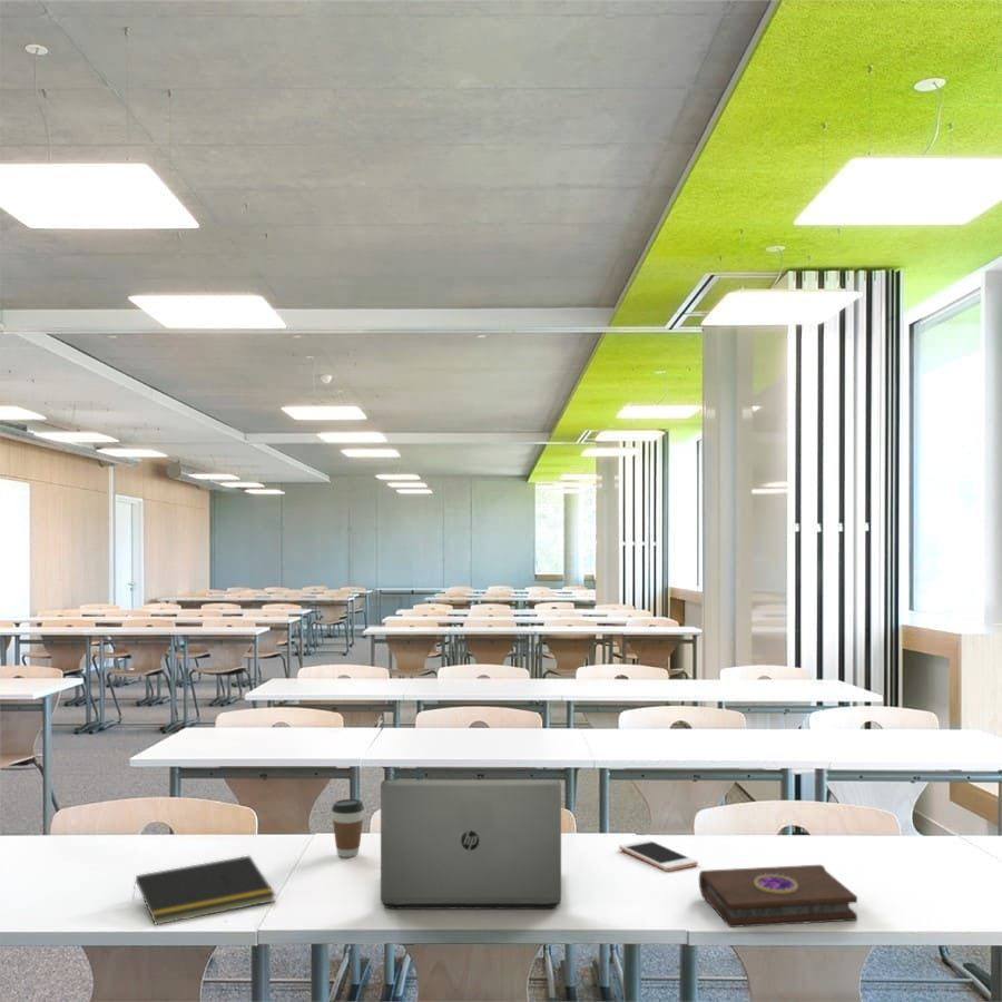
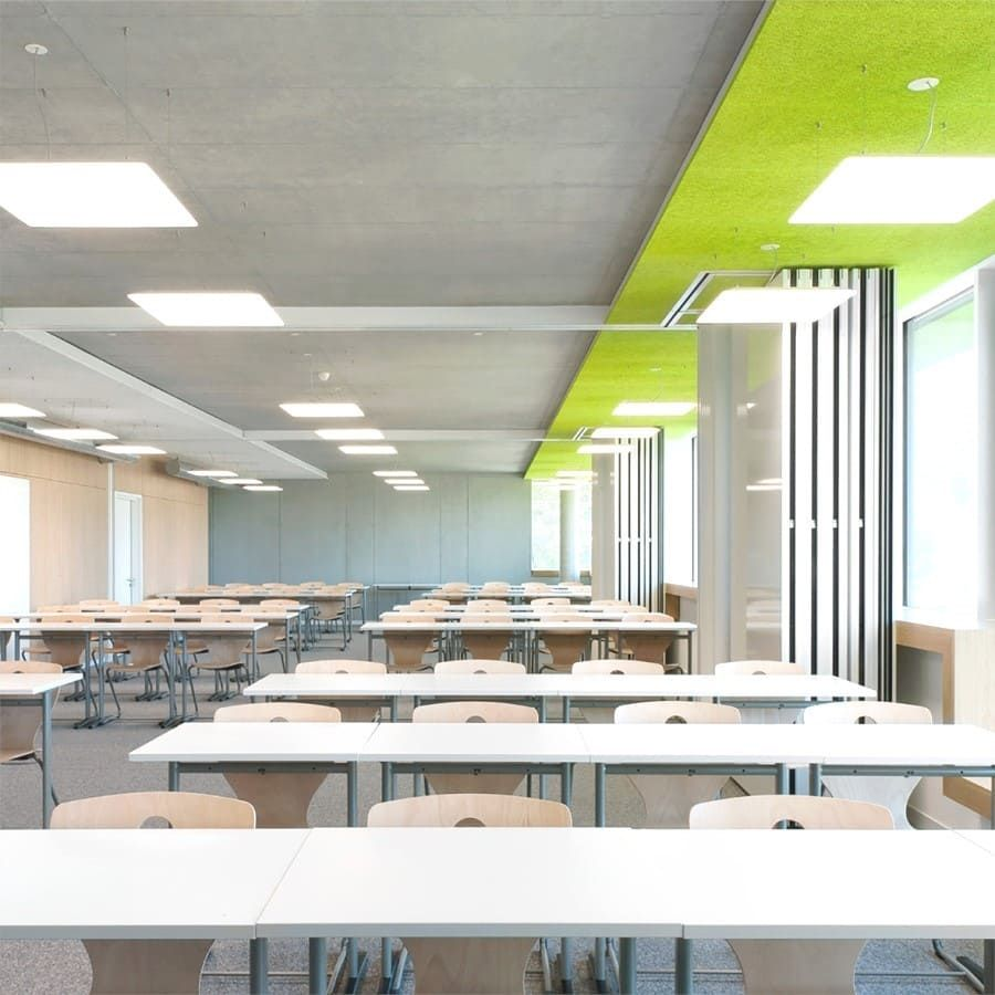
- book [698,864,858,929]
- coffee cup [331,798,365,858]
- cell phone [618,838,699,873]
- notepad [131,855,276,926]
- laptop [380,778,562,911]
